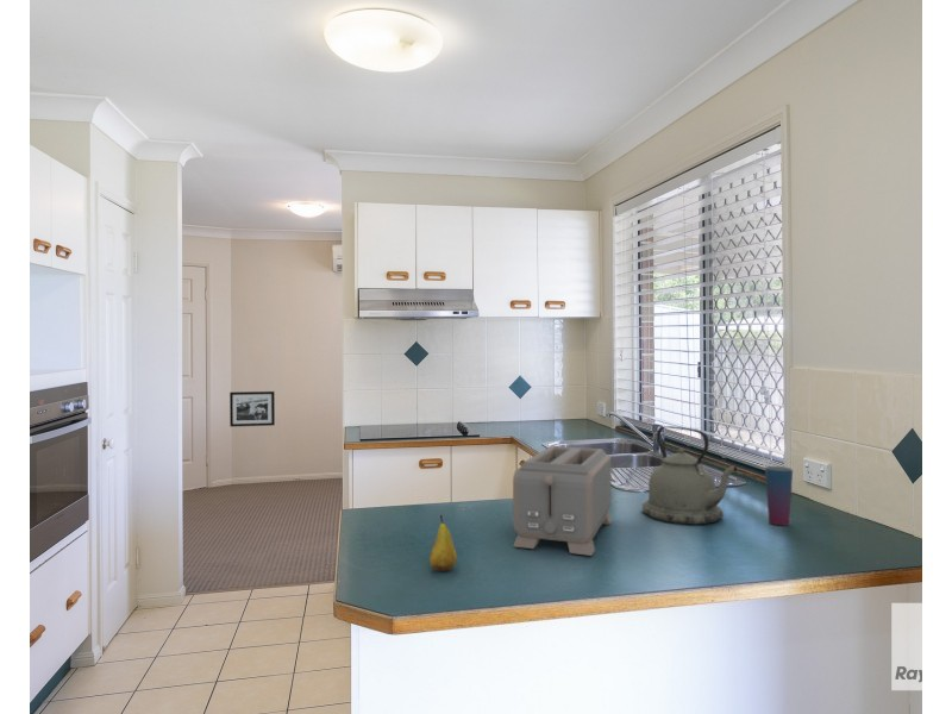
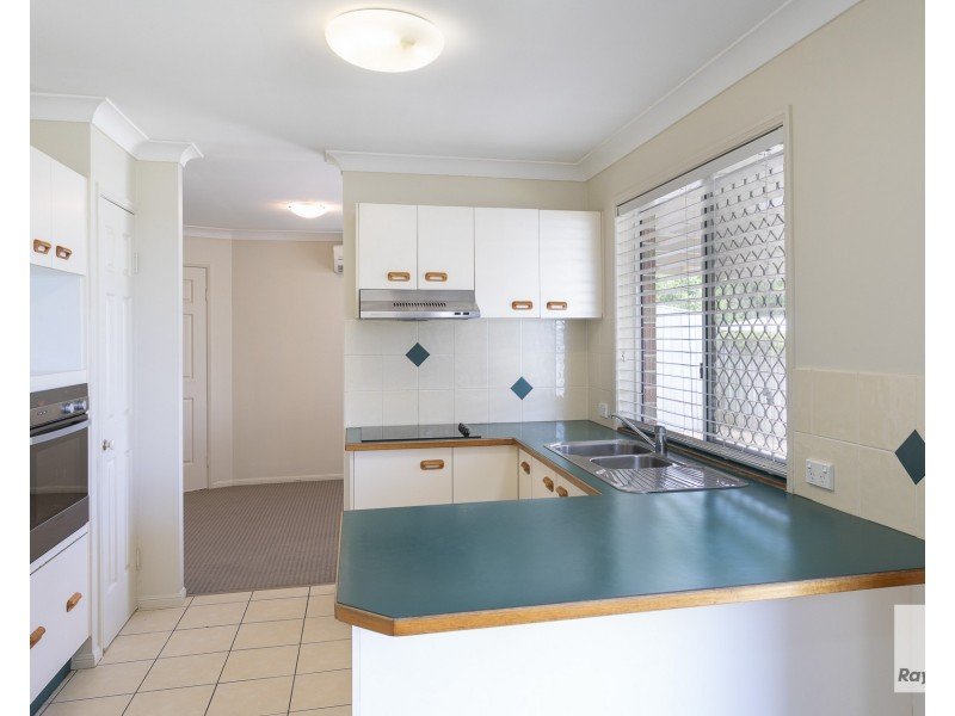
- kettle [641,425,738,525]
- fruit [428,514,458,571]
- toaster [512,445,614,557]
- cup [764,465,794,526]
- picture frame [228,390,276,428]
